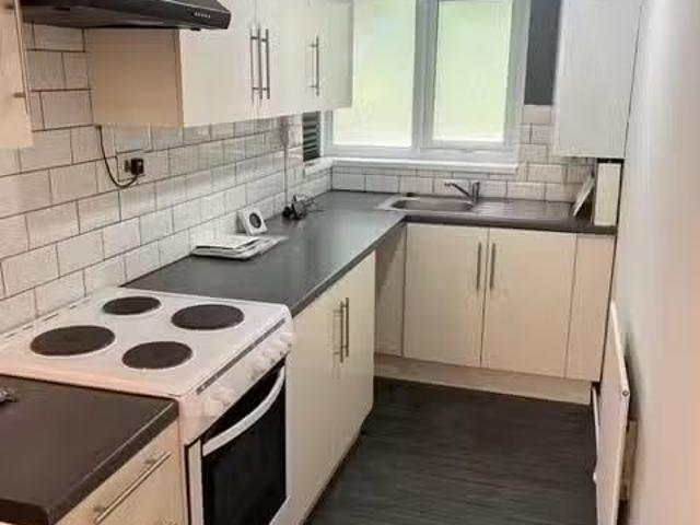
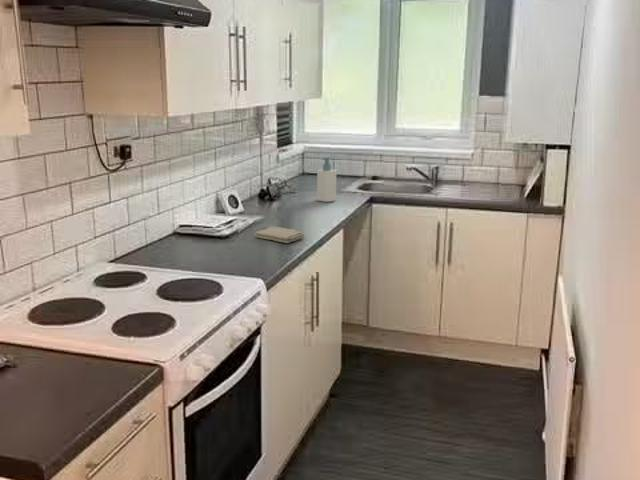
+ soap bottle [316,156,337,203]
+ washcloth [253,226,305,244]
